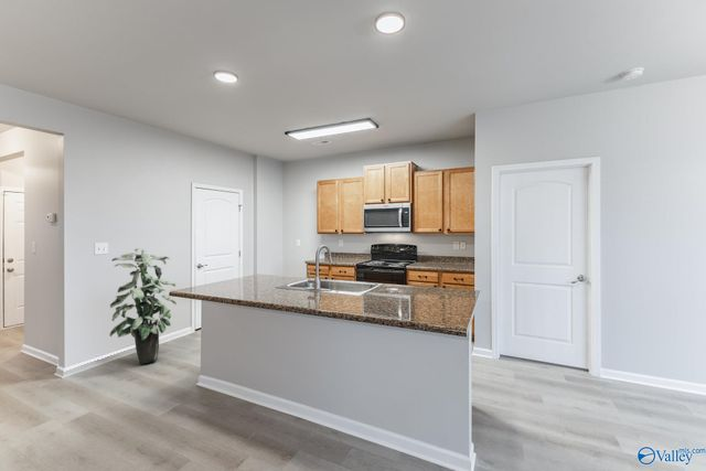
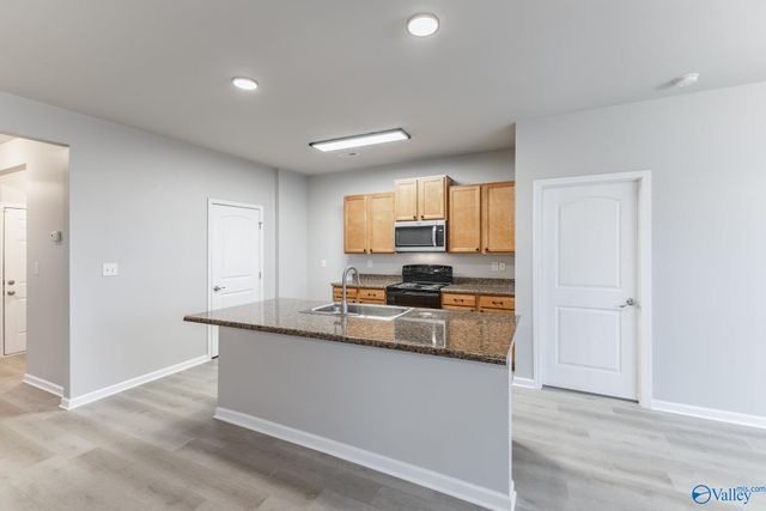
- indoor plant [109,247,178,365]
